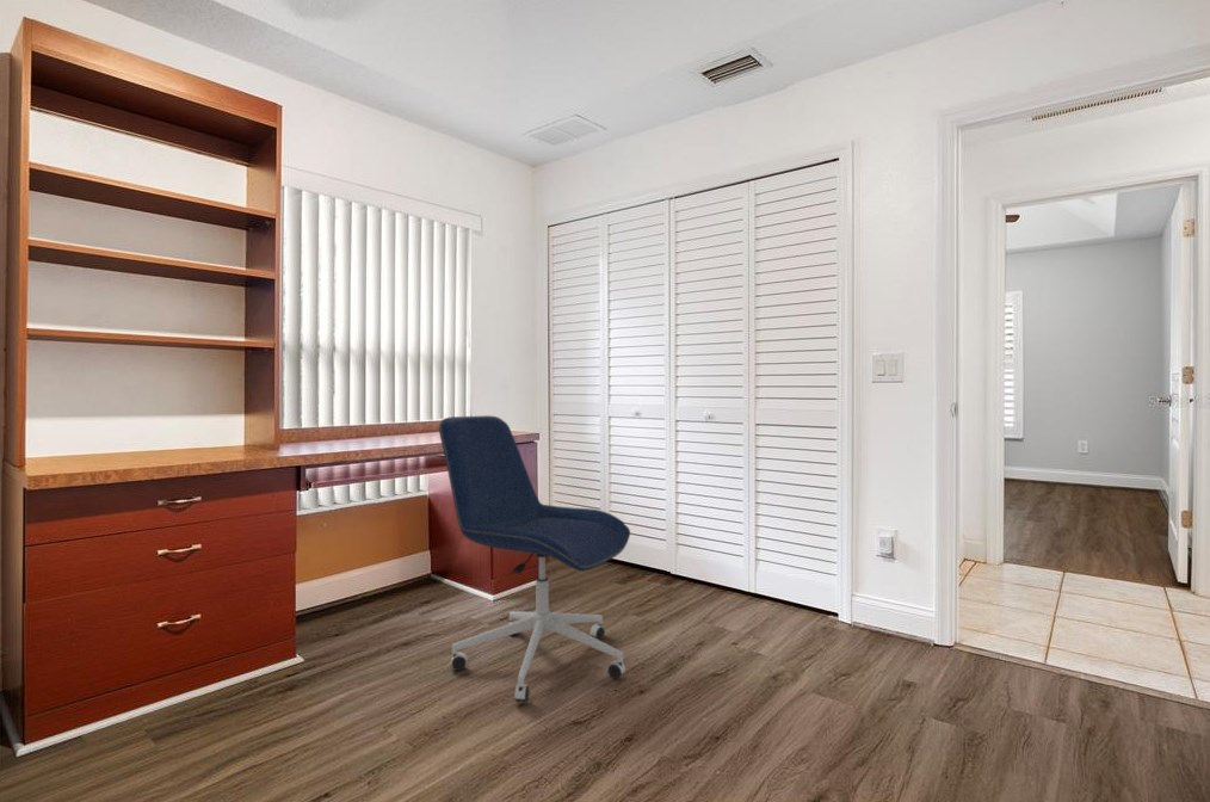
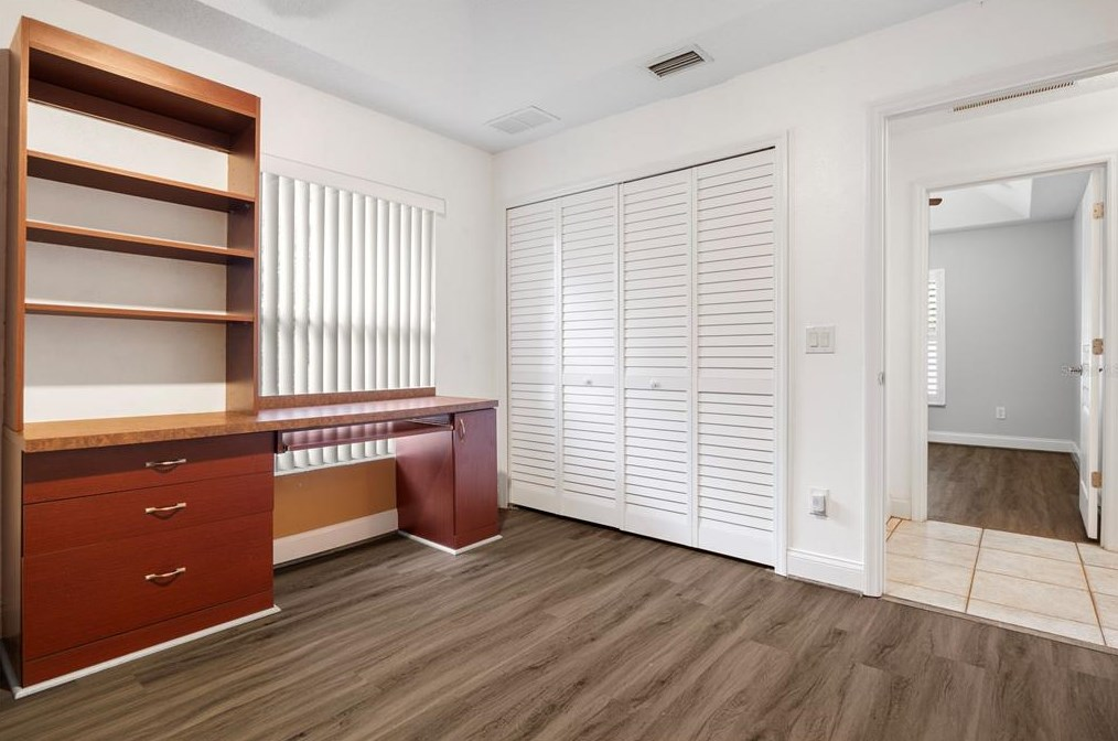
- office chair [438,414,631,703]
